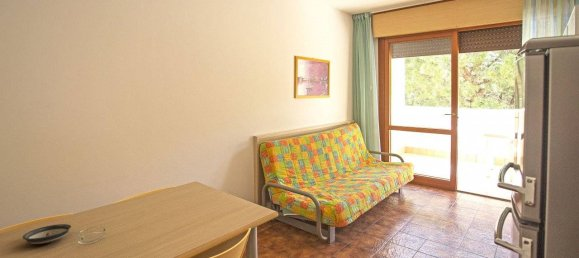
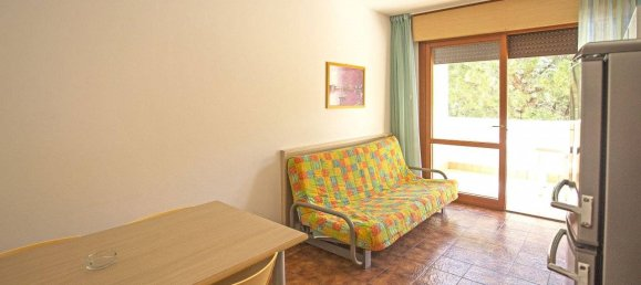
- saucer [21,223,72,245]
